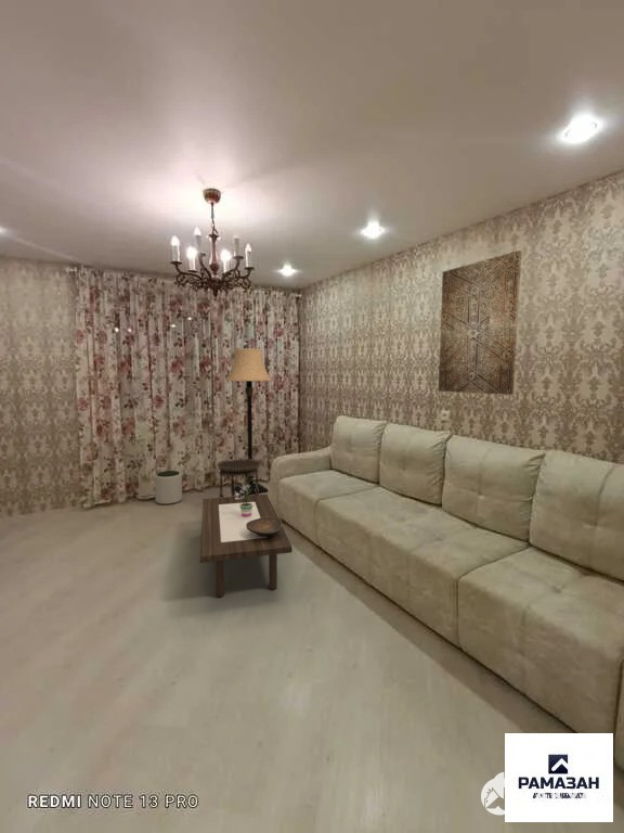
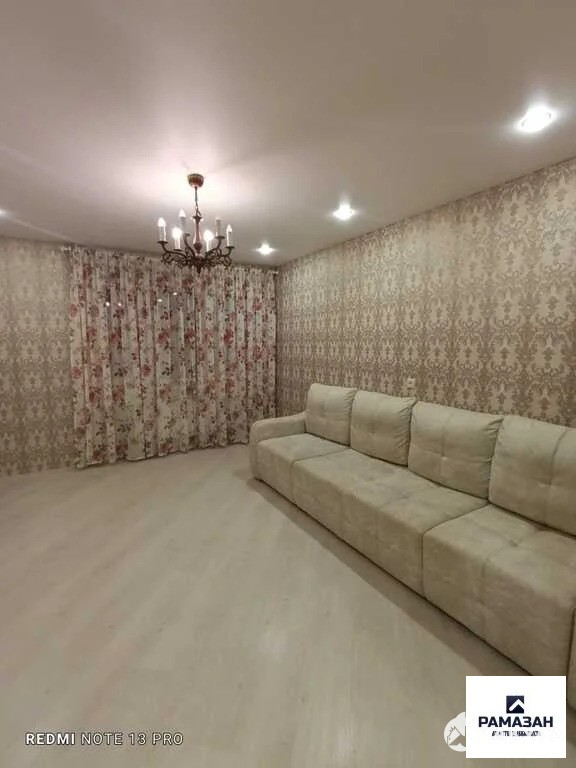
- lamp [225,348,273,496]
- decorative bowl [246,517,283,537]
- side table [216,458,262,498]
- potted plant [235,477,253,517]
- wall art [438,249,522,396]
- plant pot [154,470,183,505]
- coffee table [198,494,292,598]
